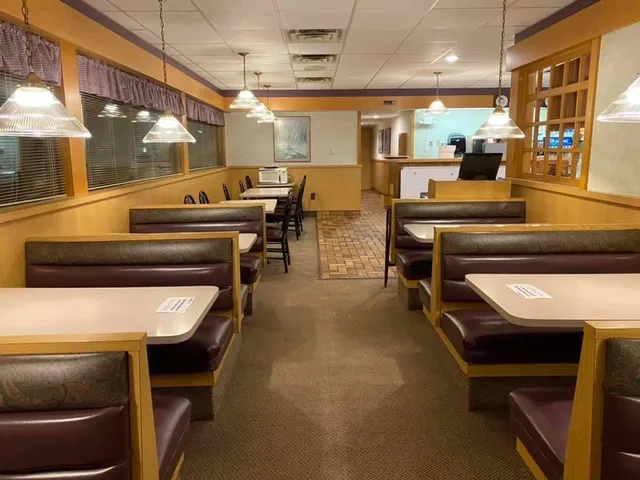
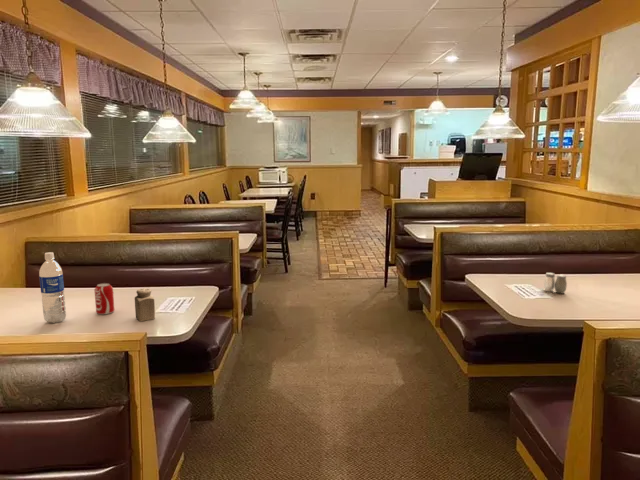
+ salt and pepper shaker [543,272,568,295]
+ water bottle [38,251,67,324]
+ beverage can [94,282,115,316]
+ salt shaker [134,287,156,322]
